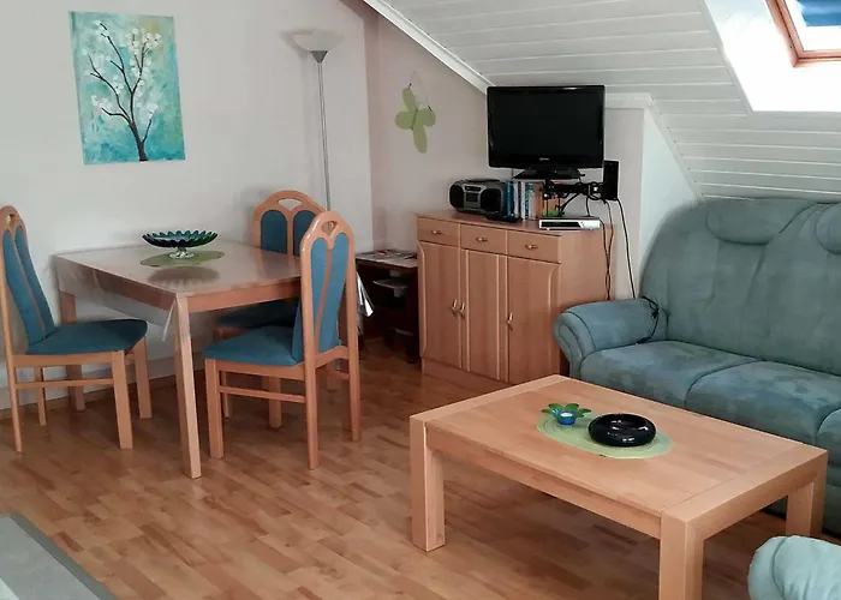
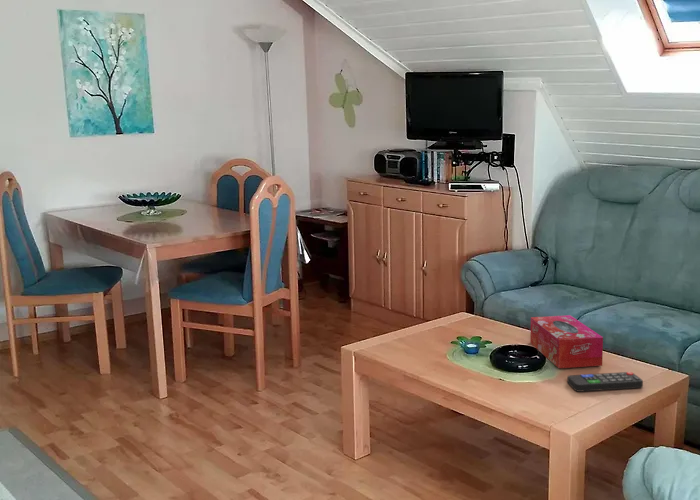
+ remote control [566,371,644,393]
+ tissue box [529,314,604,369]
